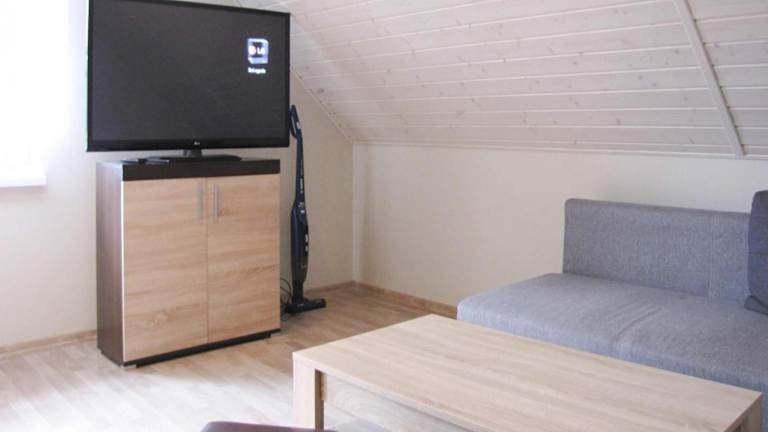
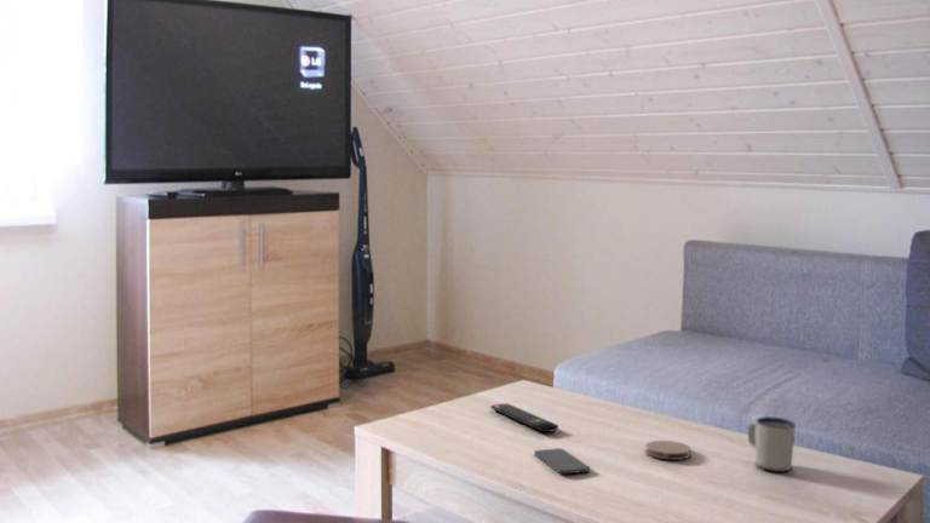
+ remote control [489,402,559,433]
+ smartphone [533,447,591,475]
+ mug [747,415,797,473]
+ coaster [644,439,691,461]
